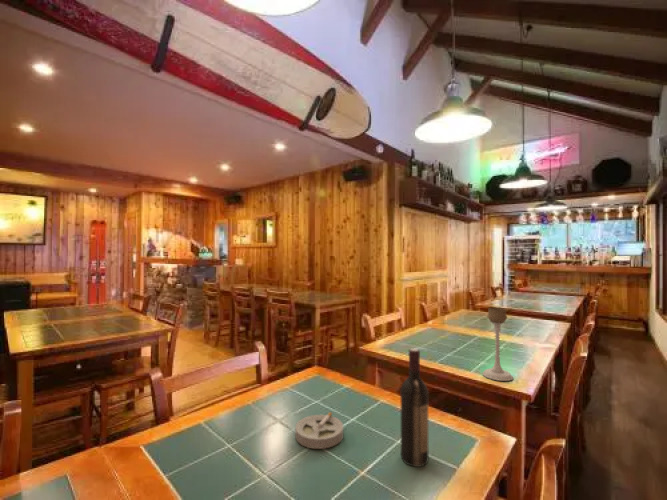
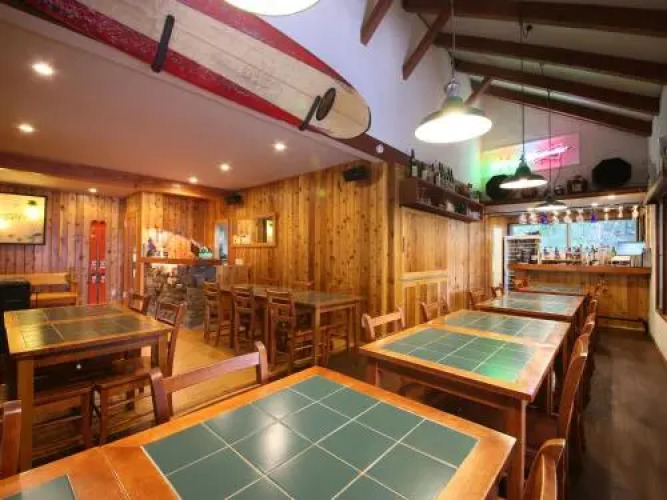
- candle holder [481,306,514,382]
- ashtray [294,411,344,450]
- wine bottle [400,347,430,468]
